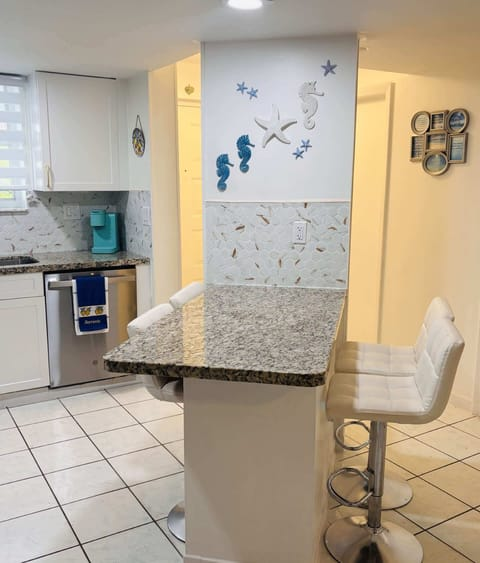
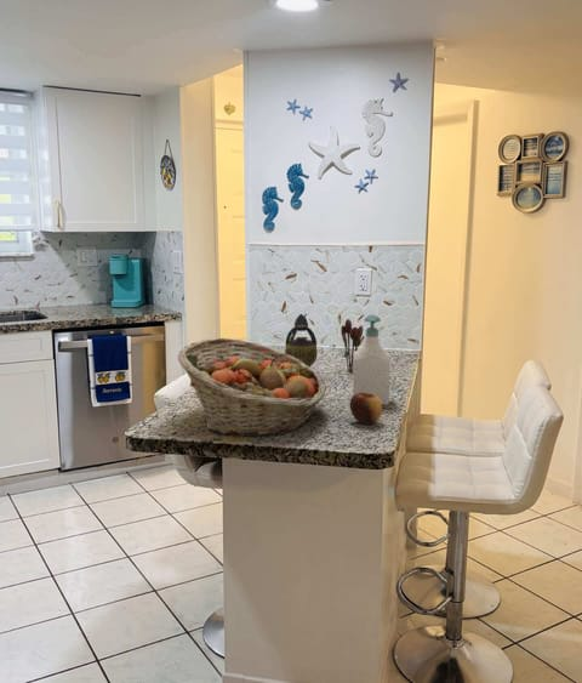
+ utensil holder [340,318,365,375]
+ teapot [284,313,319,368]
+ fruit basket [177,337,327,437]
+ soap bottle [352,313,392,406]
+ apple [349,393,383,425]
